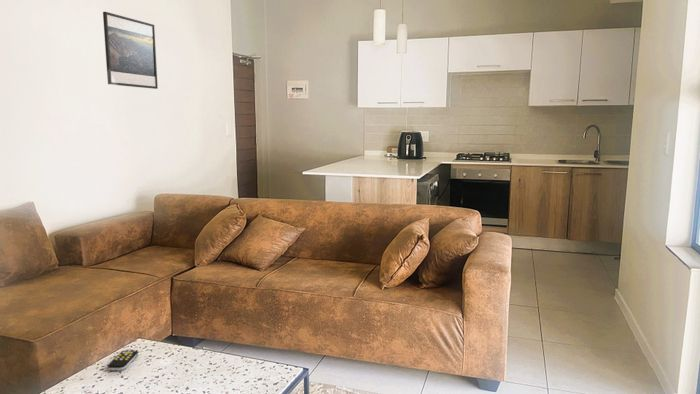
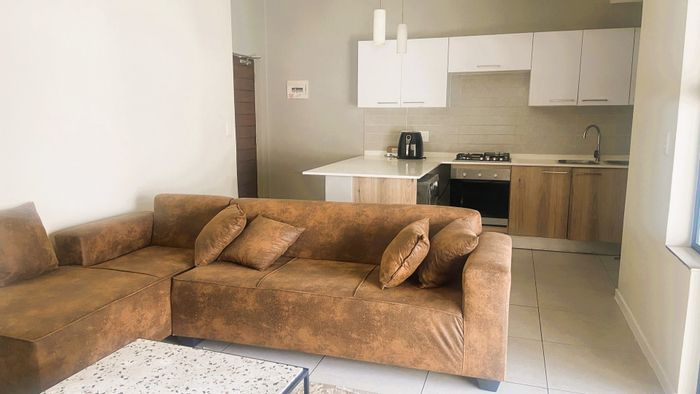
- remote control [106,349,139,372]
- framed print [102,11,159,90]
